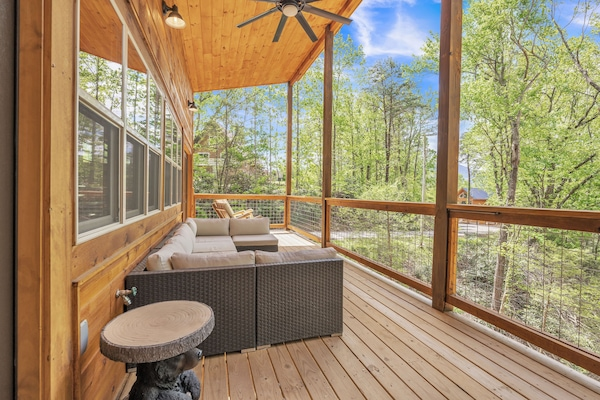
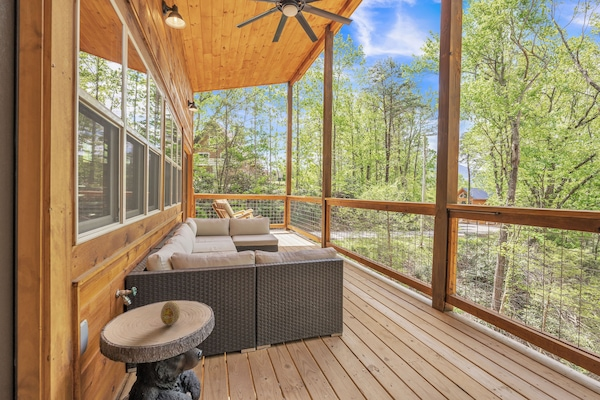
+ decorative egg [160,300,181,326]
